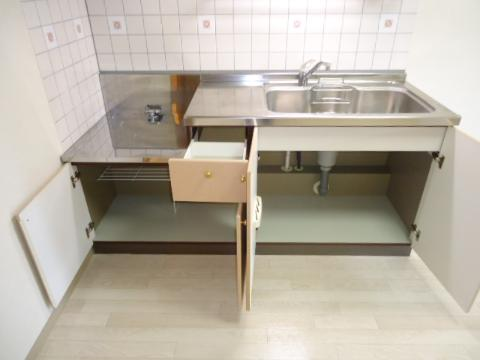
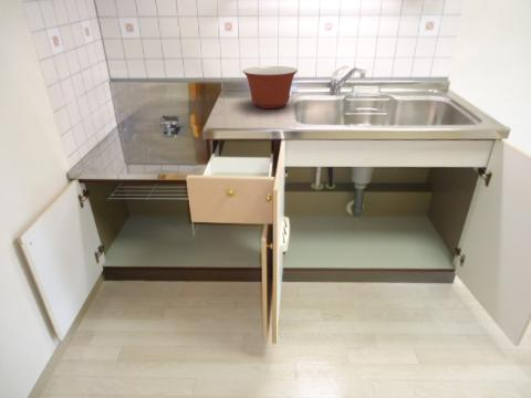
+ mixing bowl [241,65,299,109]
